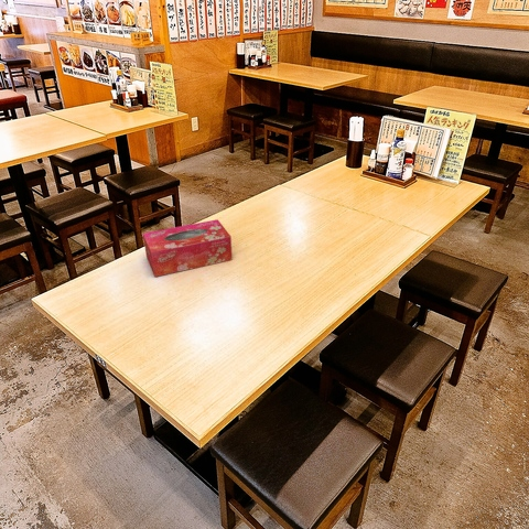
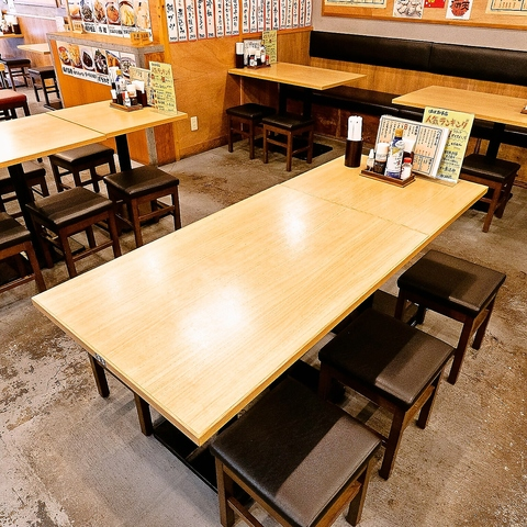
- tissue box [142,218,233,278]
